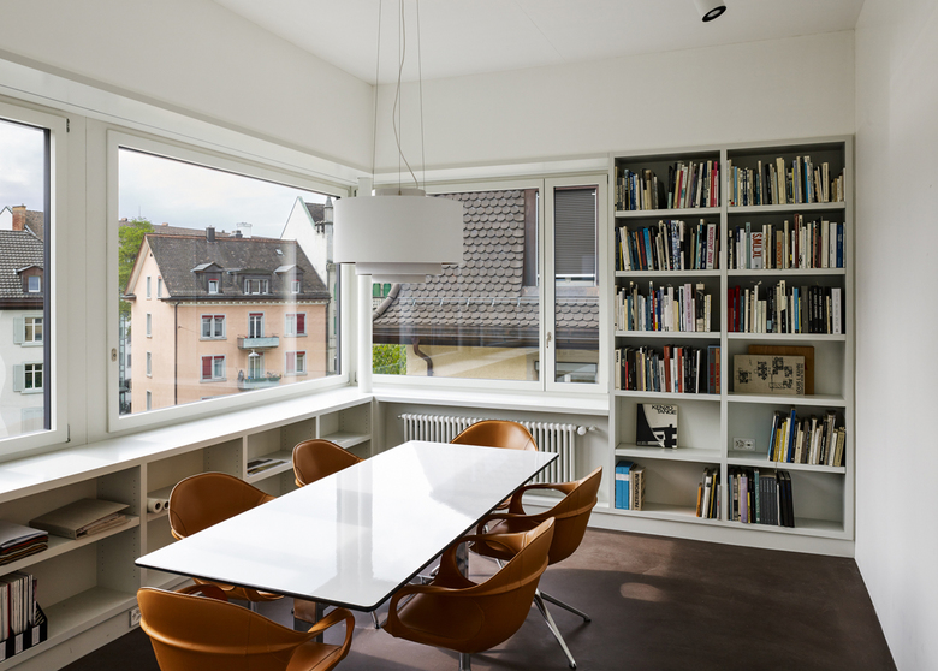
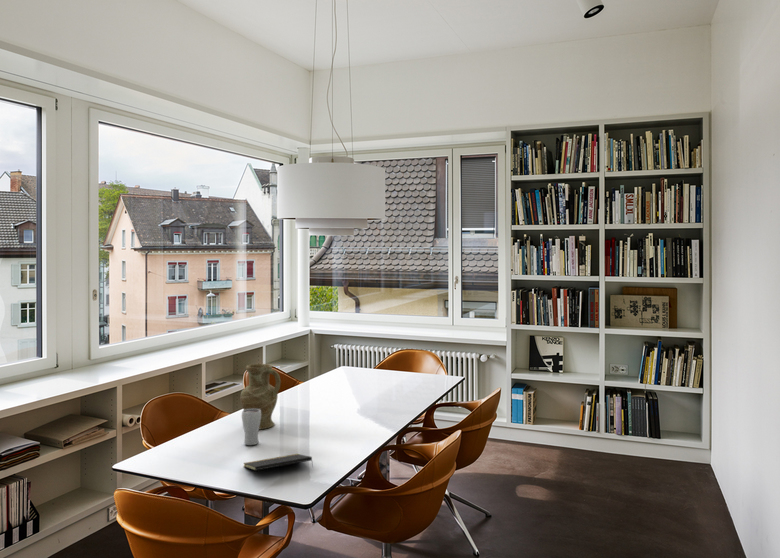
+ drinking glass [241,409,261,446]
+ notepad [242,453,314,472]
+ vase [240,363,282,430]
